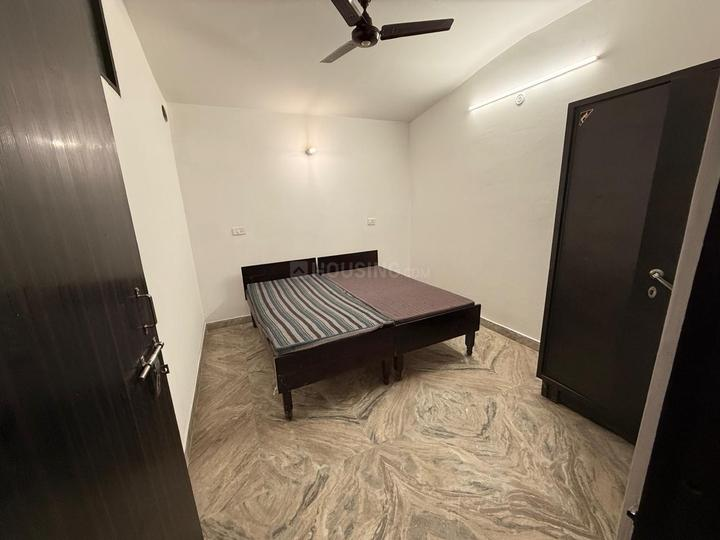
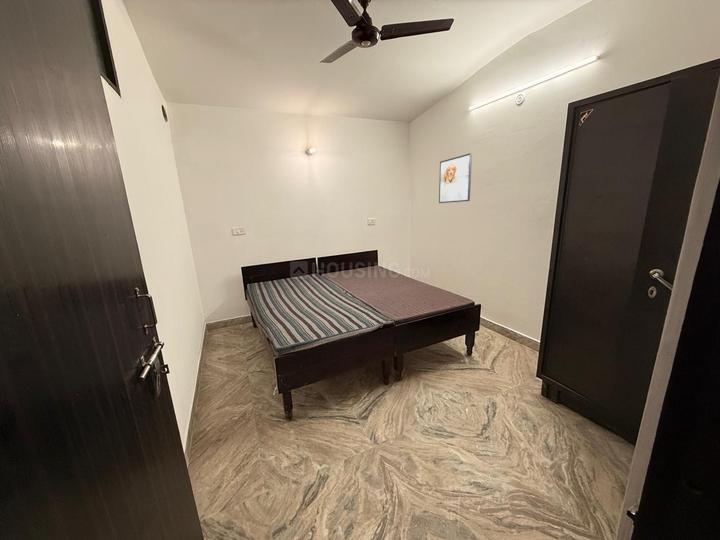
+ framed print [438,152,473,204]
